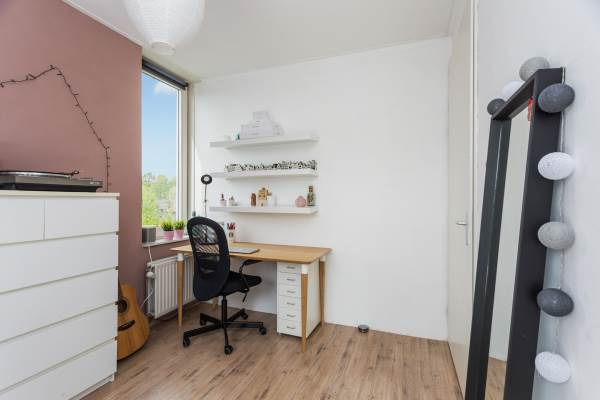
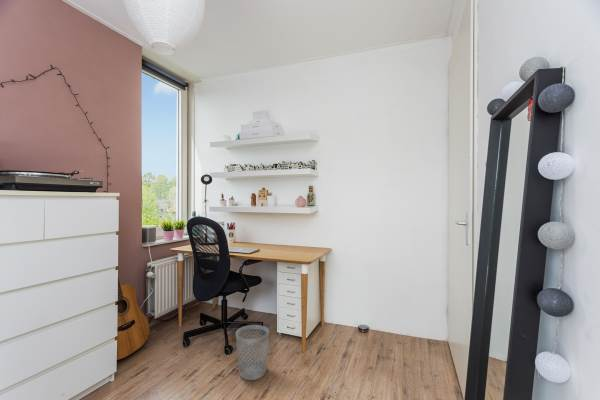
+ wastebasket [235,324,270,381]
